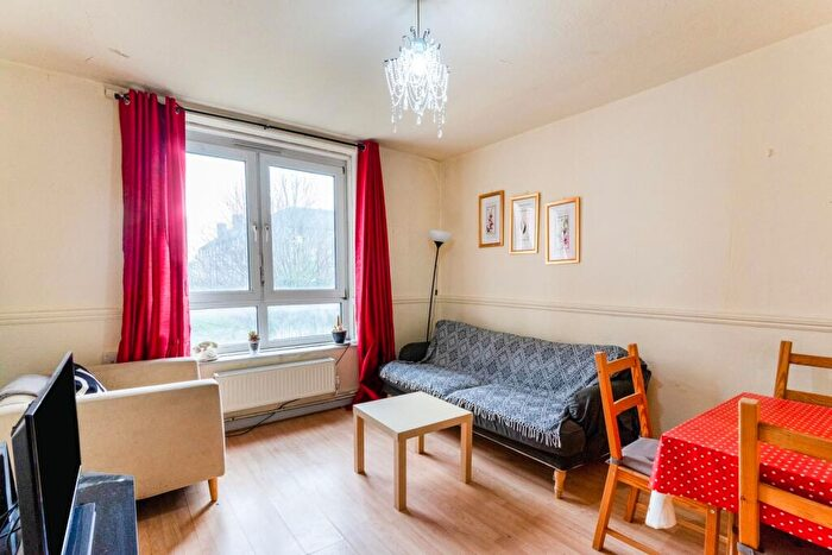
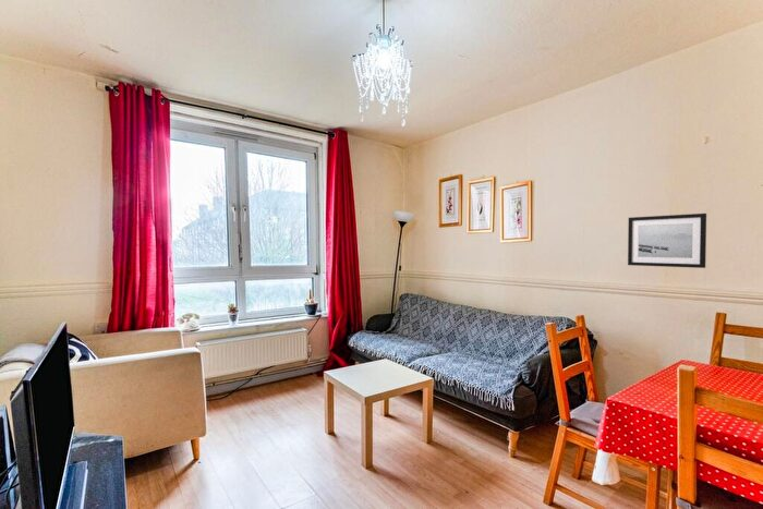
+ wall art [627,213,707,269]
